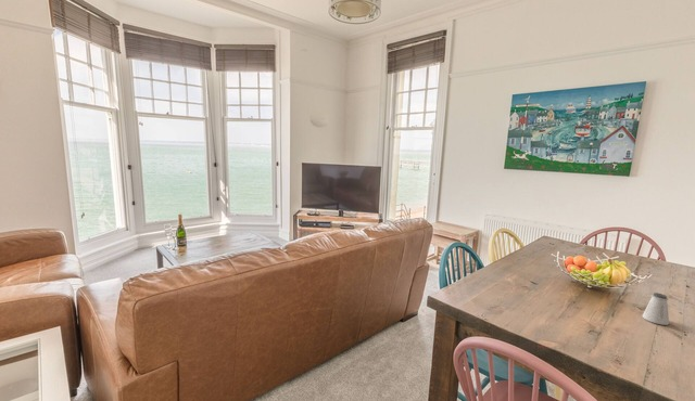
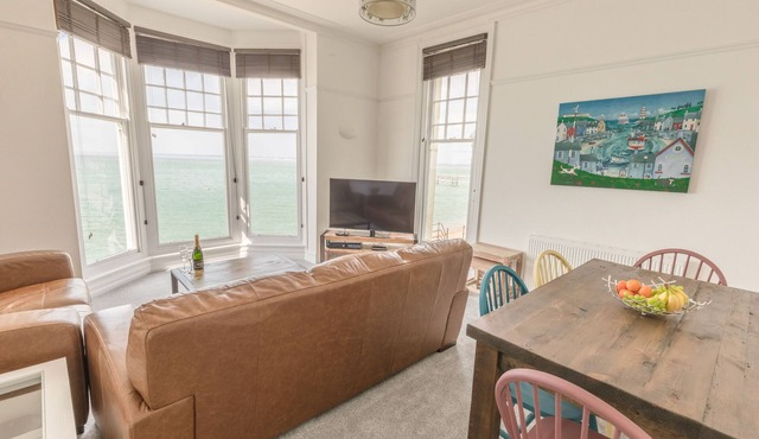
- saltshaker [642,292,670,326]
